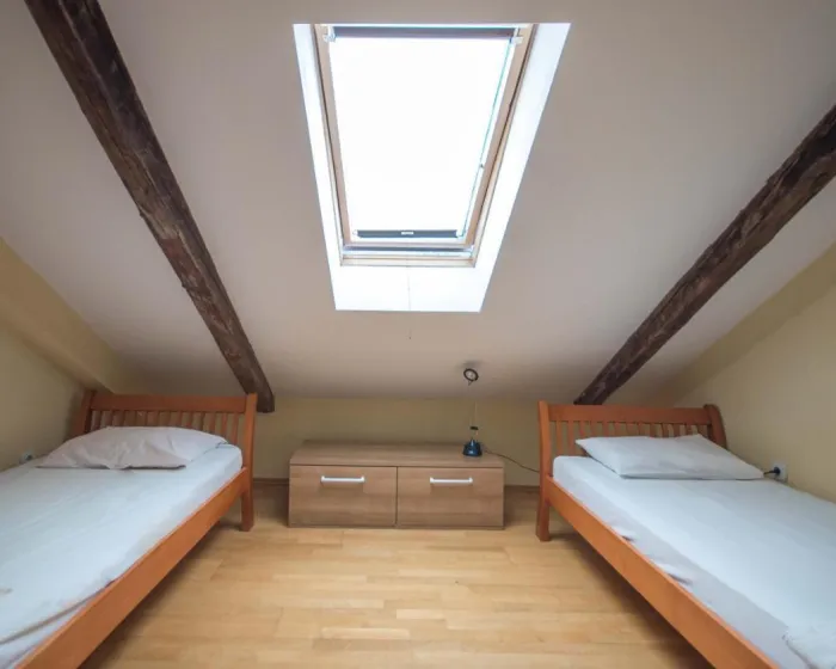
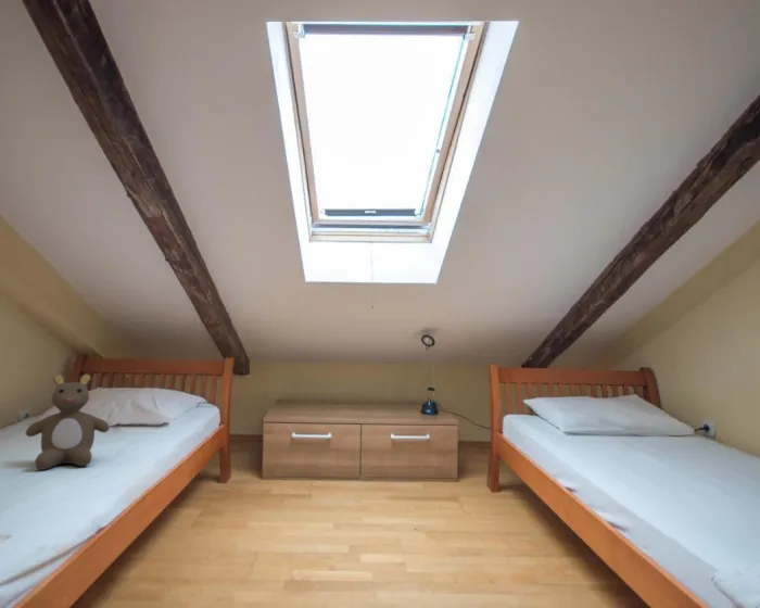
+ teddy bear [25,373,111,471]
